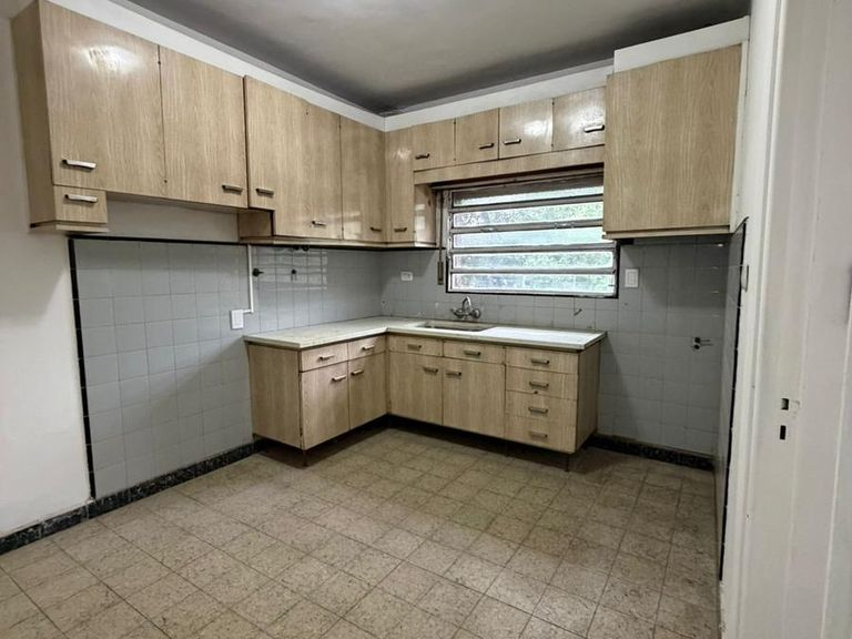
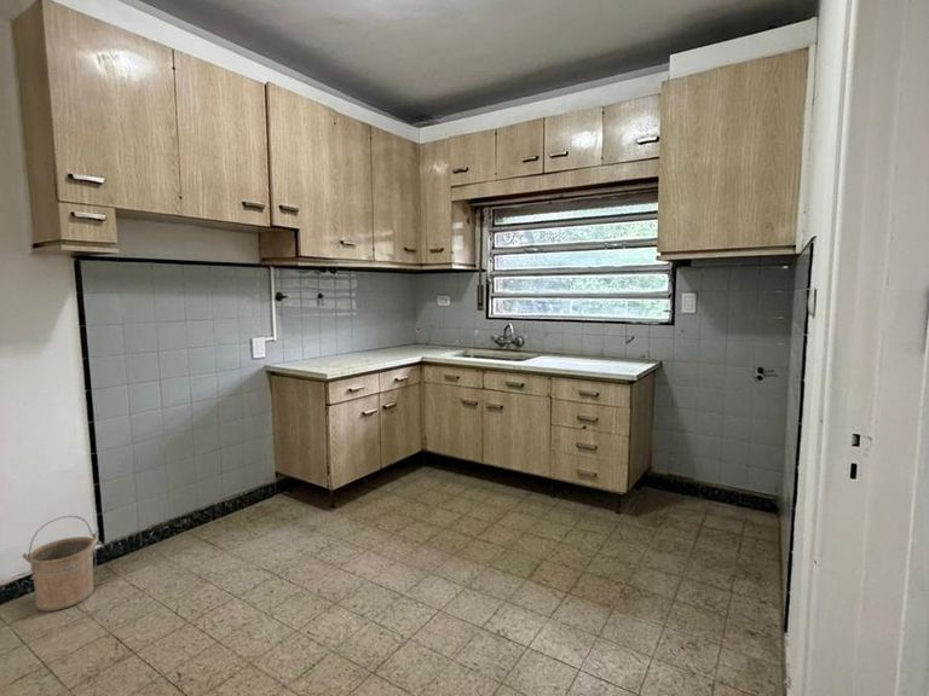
+ bucket [22,515,99,613]
